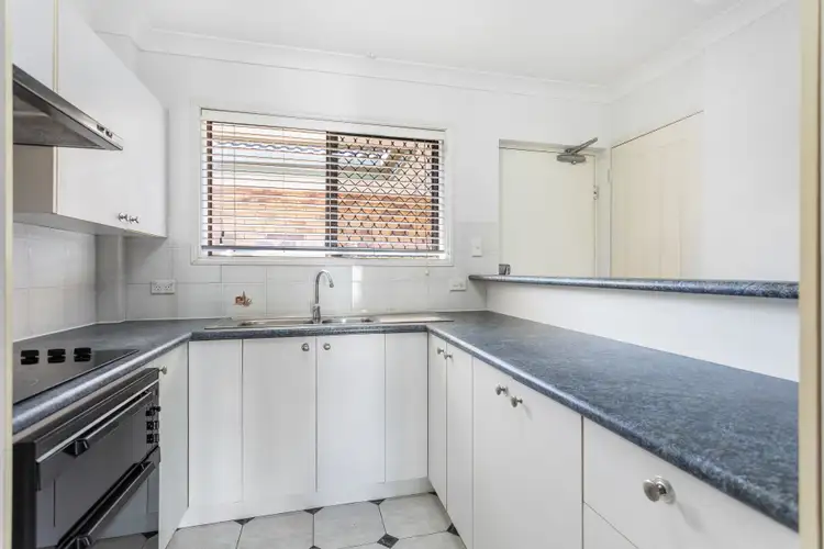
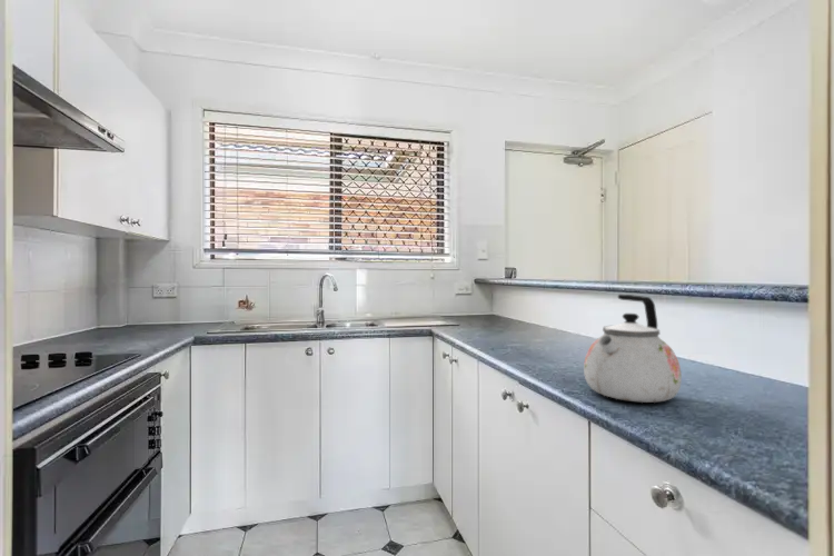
+ kettle [583,294,683,404]
